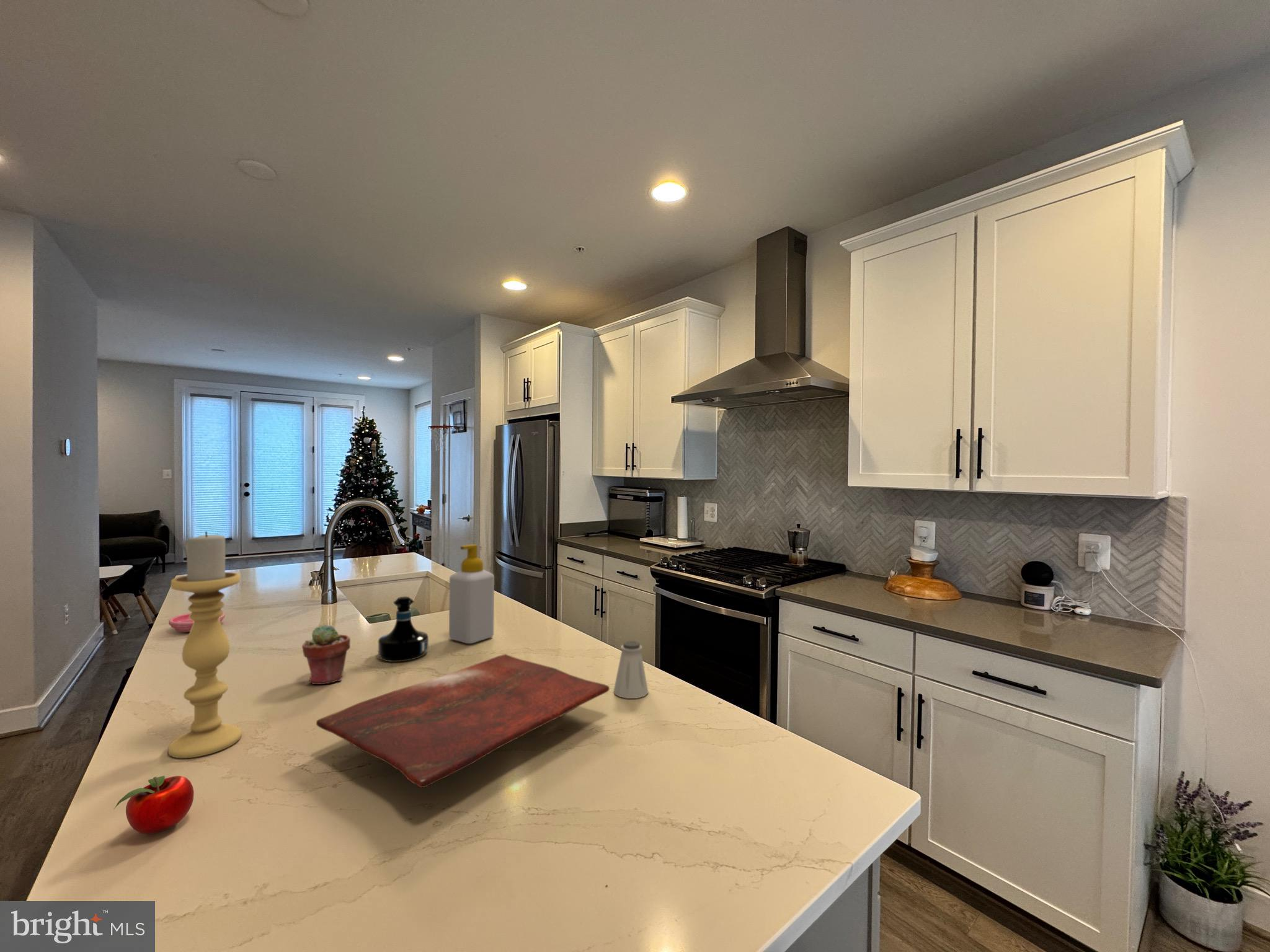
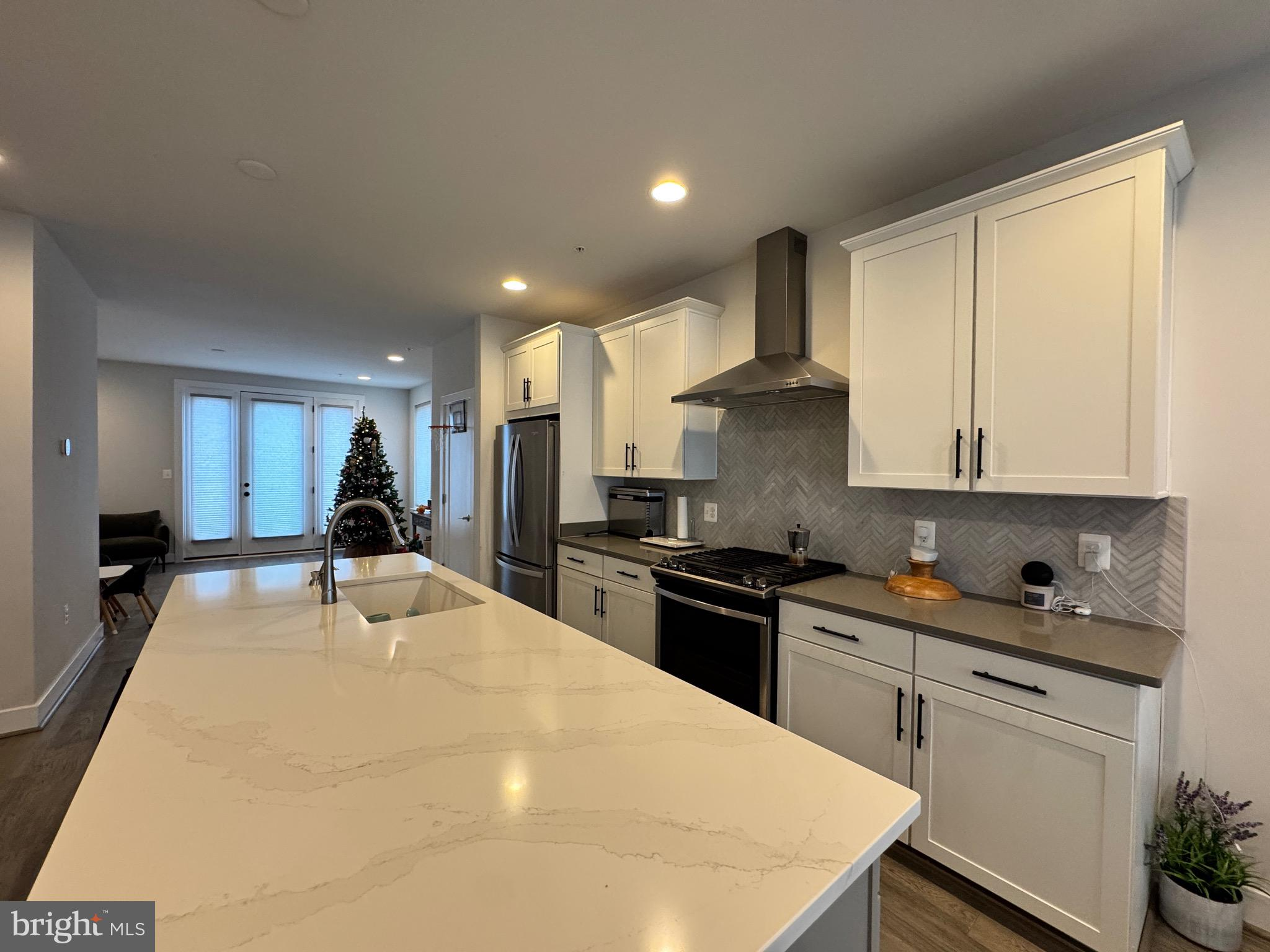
- cutting board [316,654,610,788]
- tequila bottle [378,596,429,663]
- candle holder [167,531,242,759]
- soap bottle [448,544,495,644]
- saucer [168,612,226,633]
- apple [113,775,194,835]
- saltshaker [613,640,649,699]
- potted succulent [301,624,351,685]
